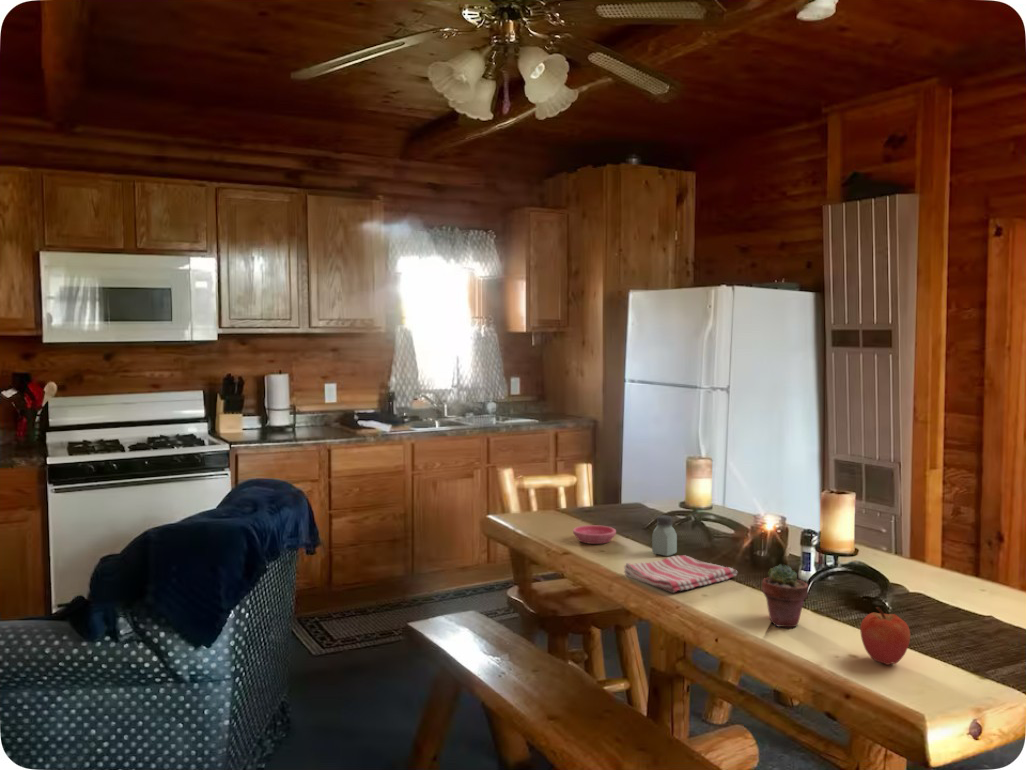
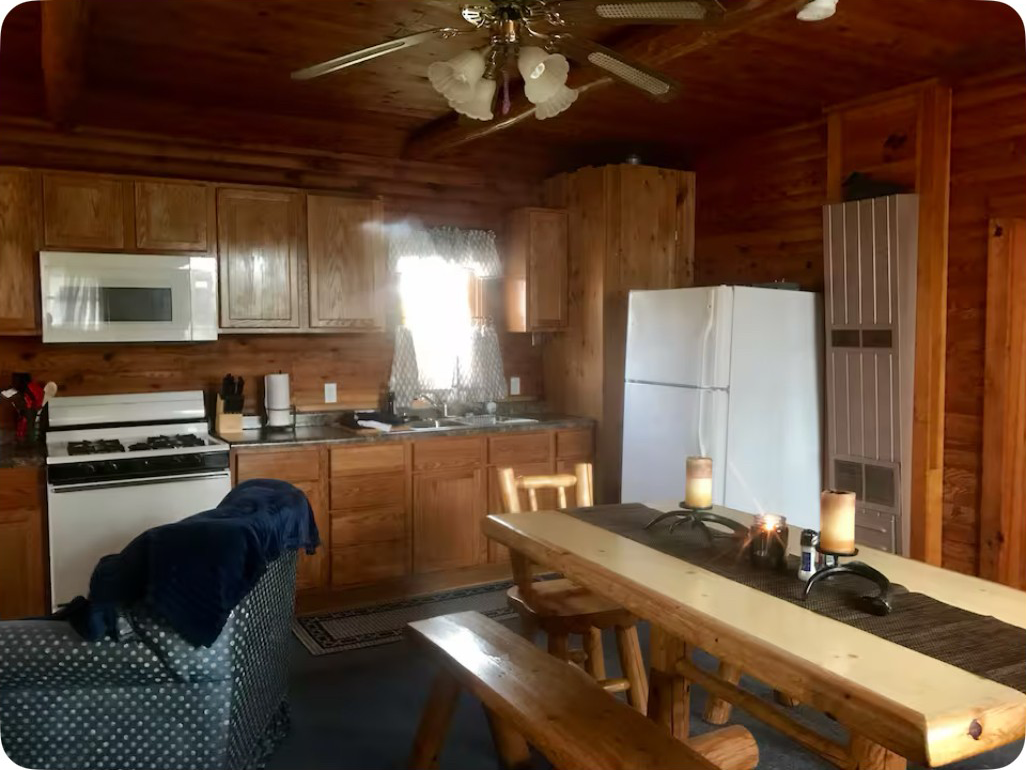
- saucer [572,524,617,545]
- apple [859,606,911,666]
- potted succulent [761,563,809,628]
- dish towel [623,554,739,594]
- saltshaker [651,514,678,557]
